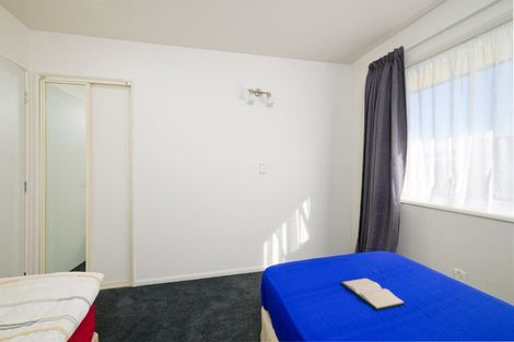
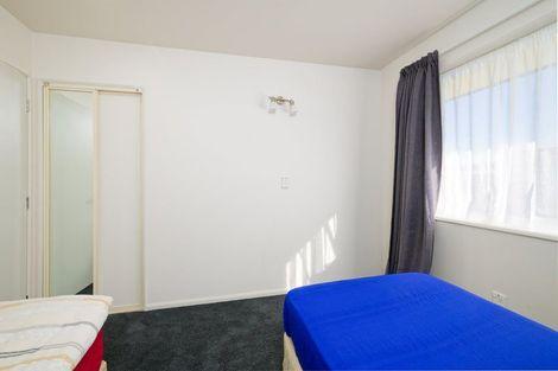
- hardback book [340,278,406,311]
